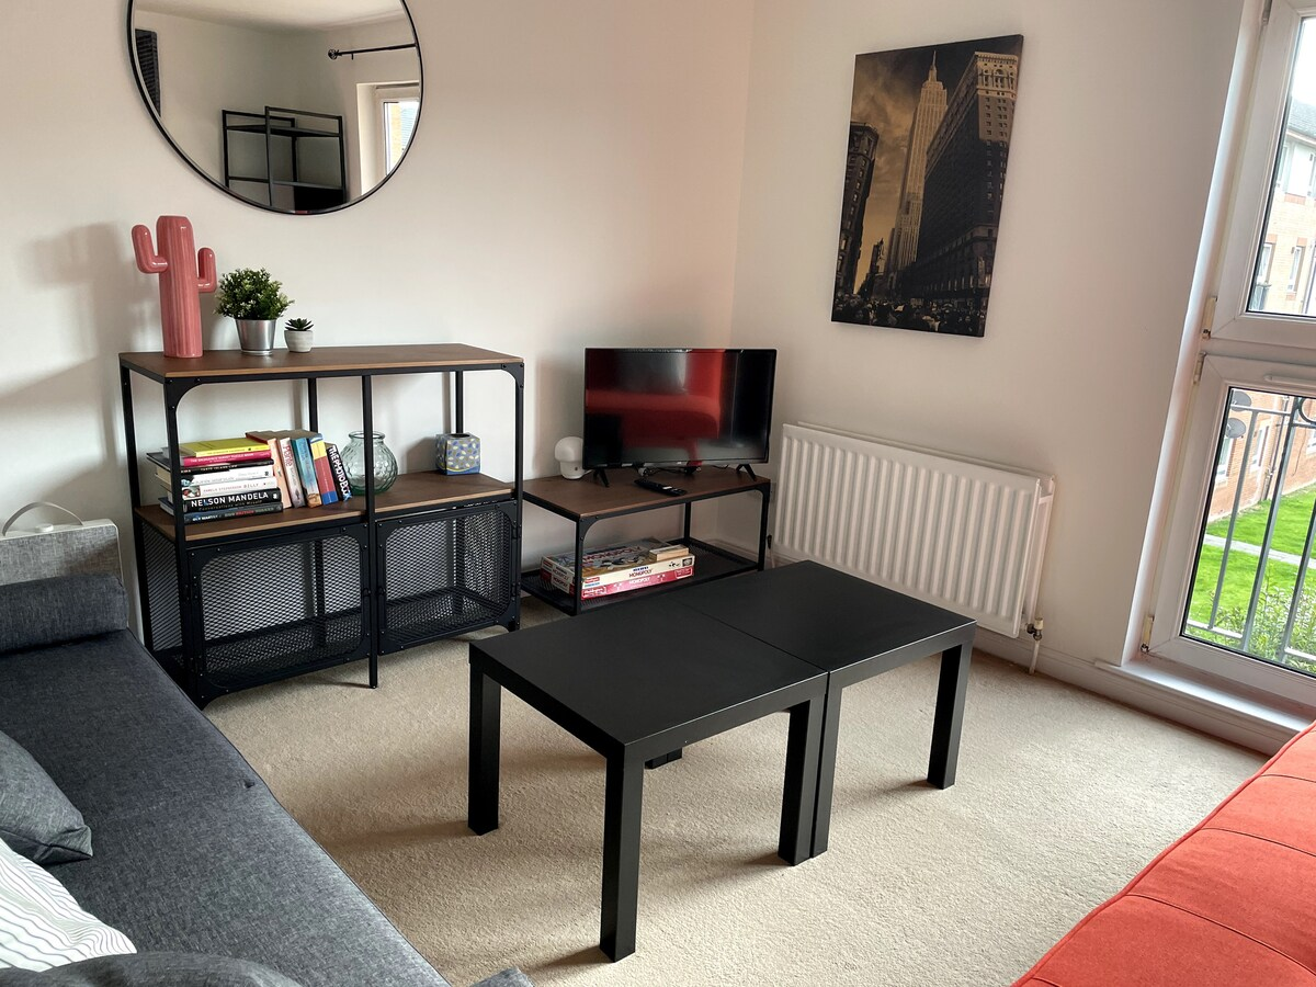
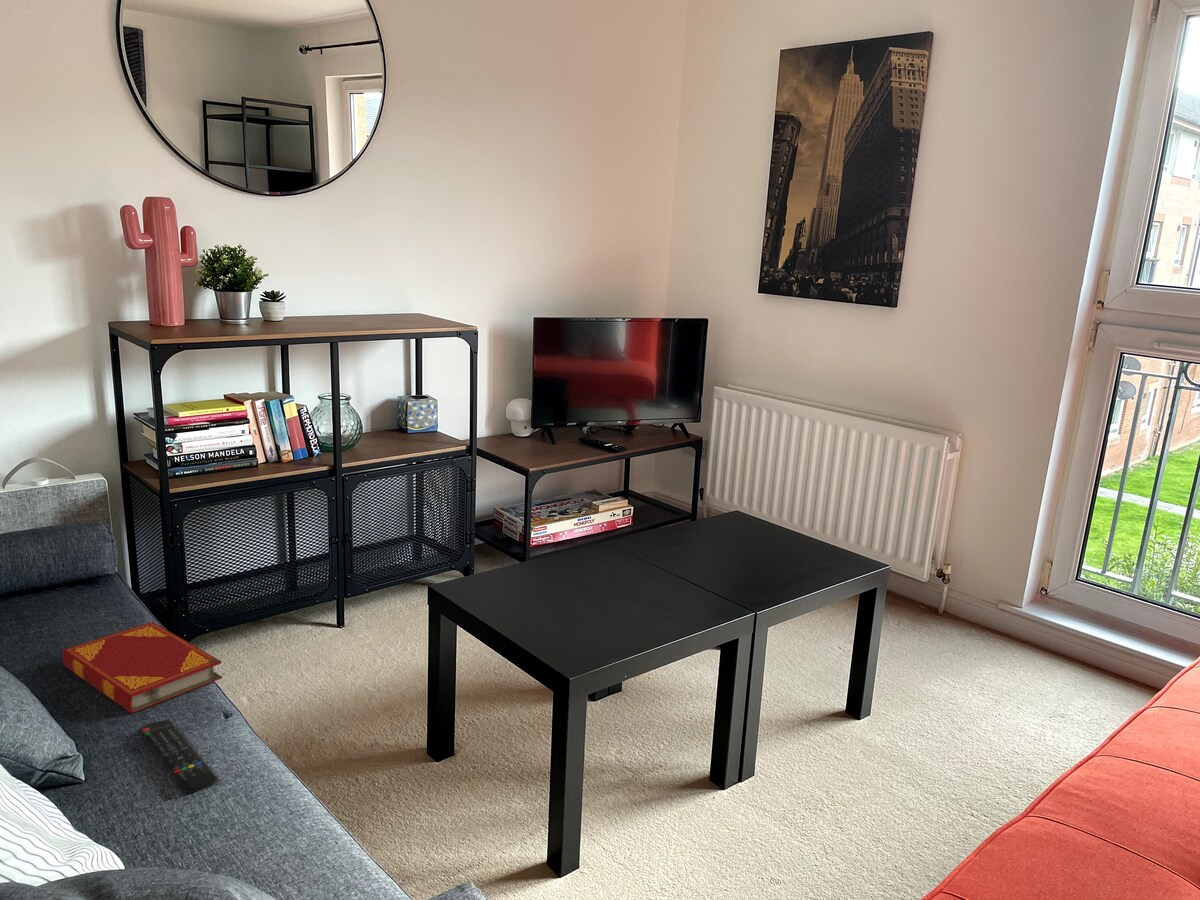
+ remote control [137,719,218,794]
+ hardback book [61,621,223,714]
